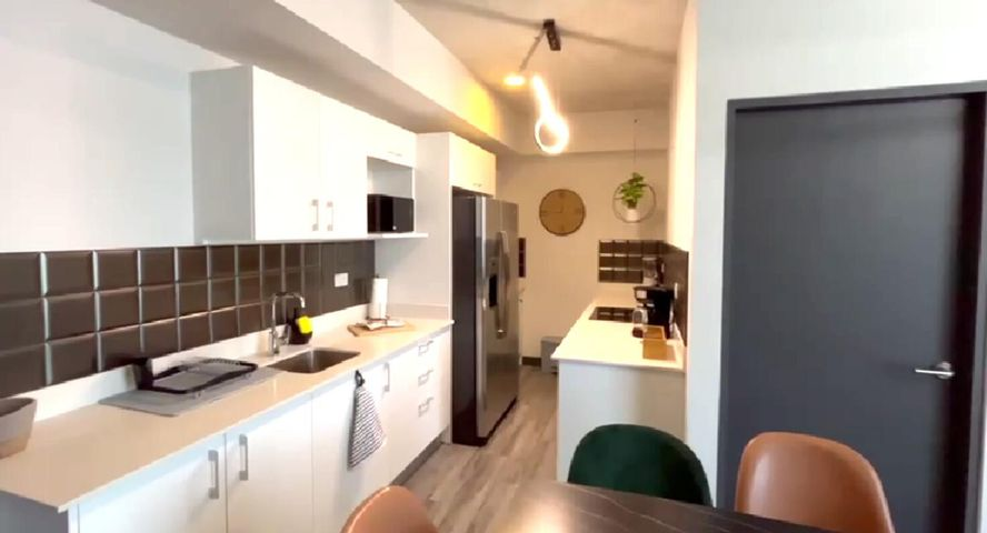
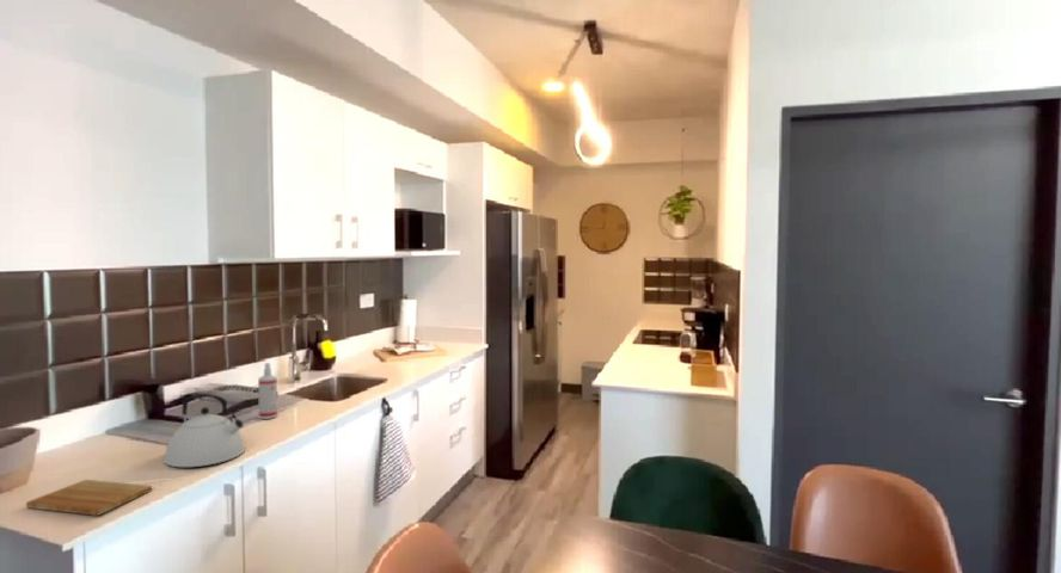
+ spray bottle [257,362,278,420]
+ kettle [162,393,246,468]
+ cutting board [25,479,153,517]
